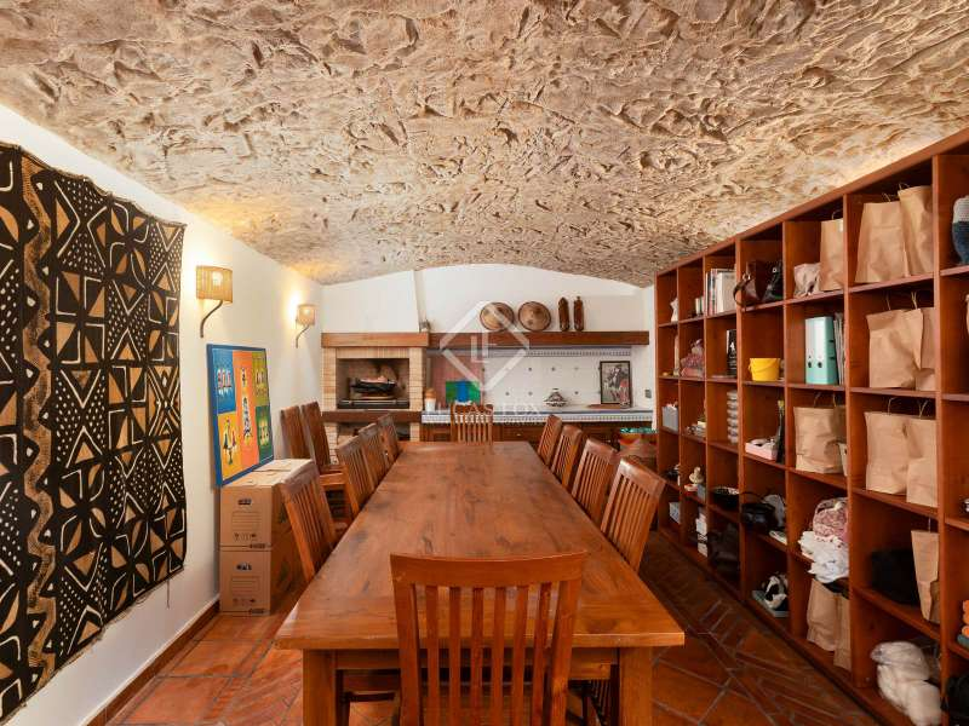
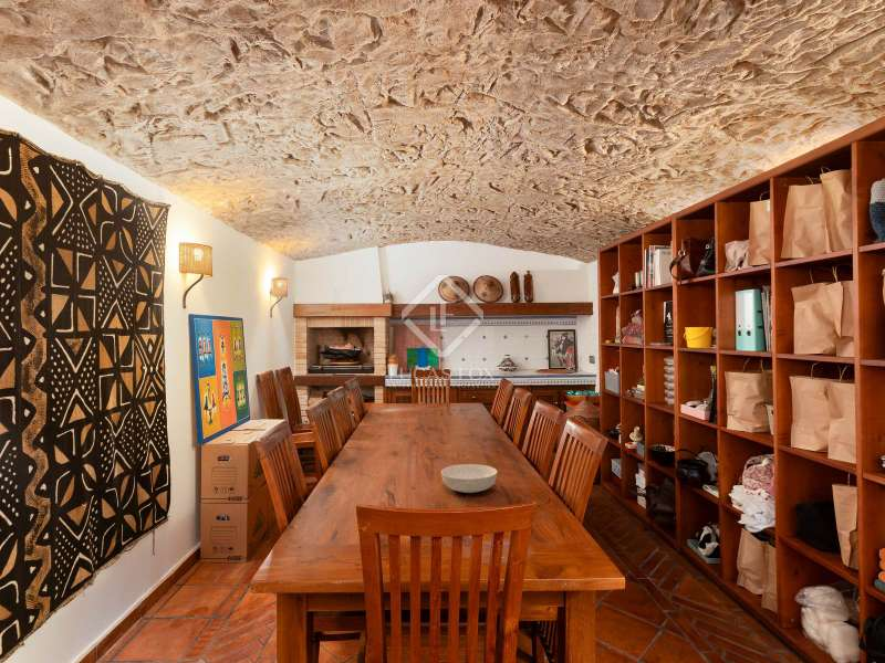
+ serving bowl [440,463,499,494]
